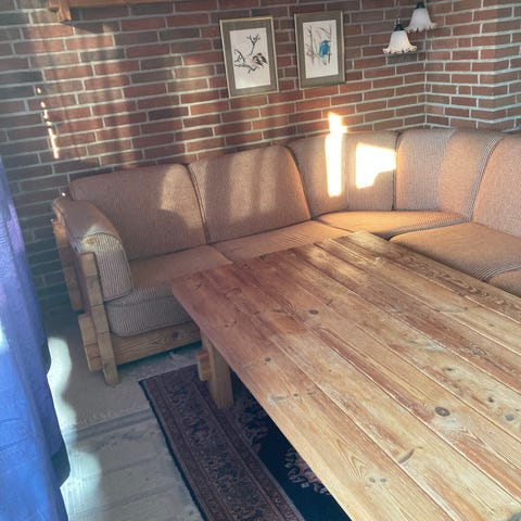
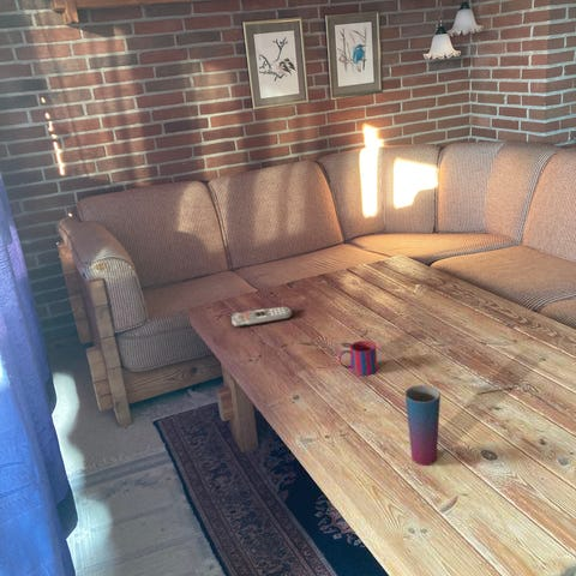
+ cup [404,384,442,466]
+ mug [337,340,378,377]
+ remote control [230,306,293,328]
